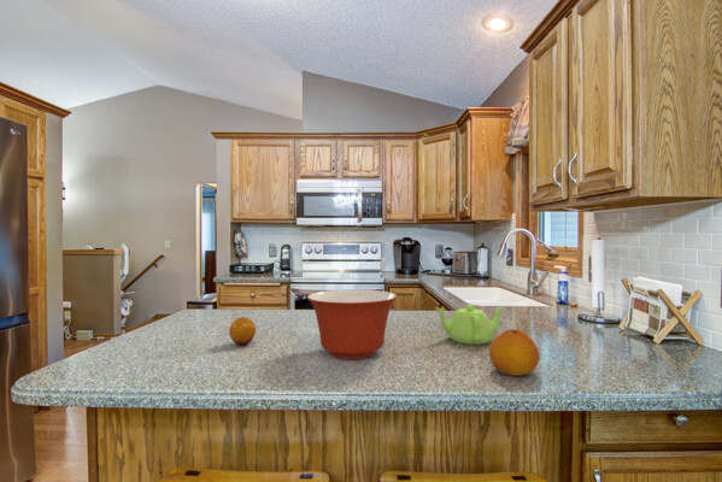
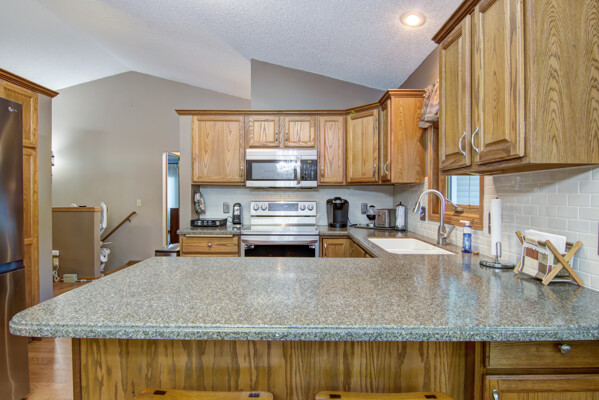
- fruit [228,316,257,347]
- mixing bowl [306,289,398,360]
- teapot [433,304,506,346]
- fruit [488,328,541,377]
